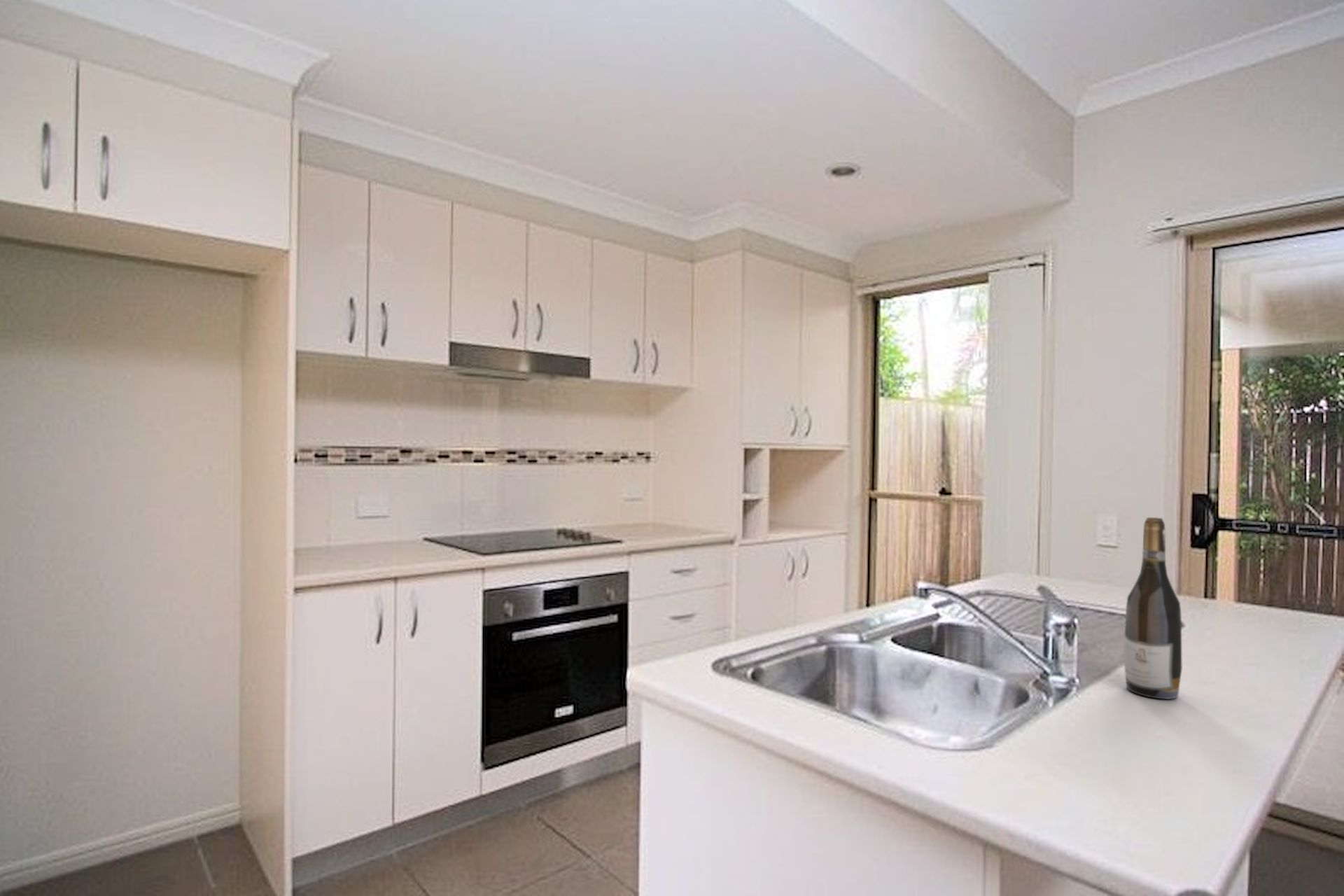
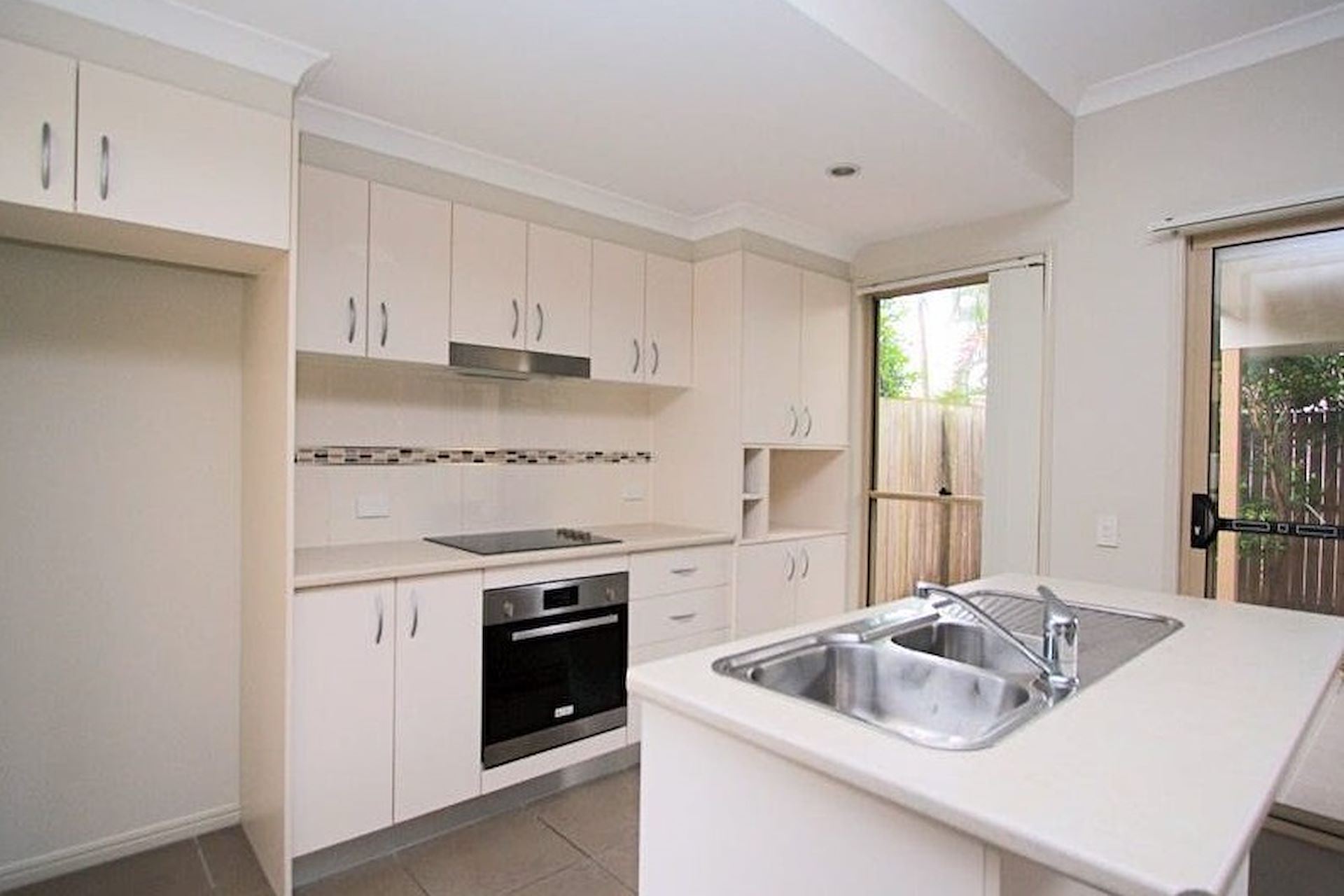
- wine bottle [1123,517,1182,700]
